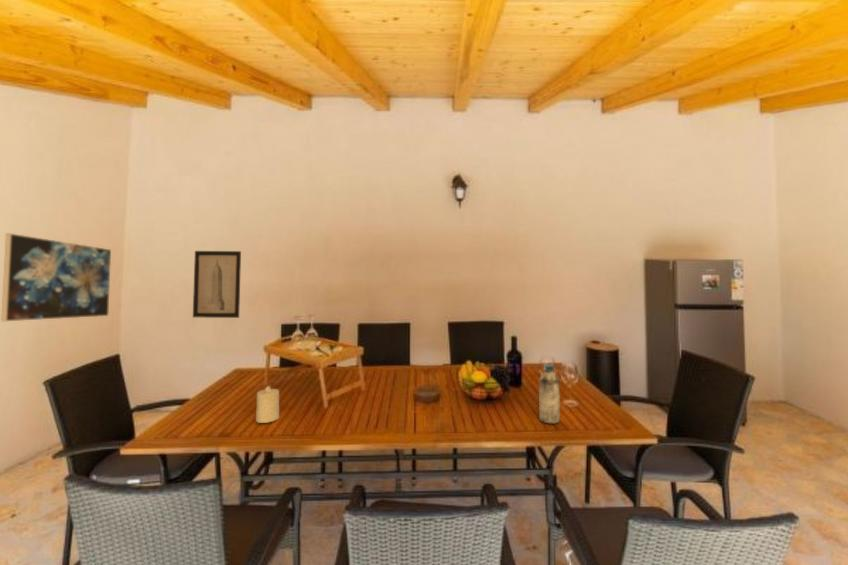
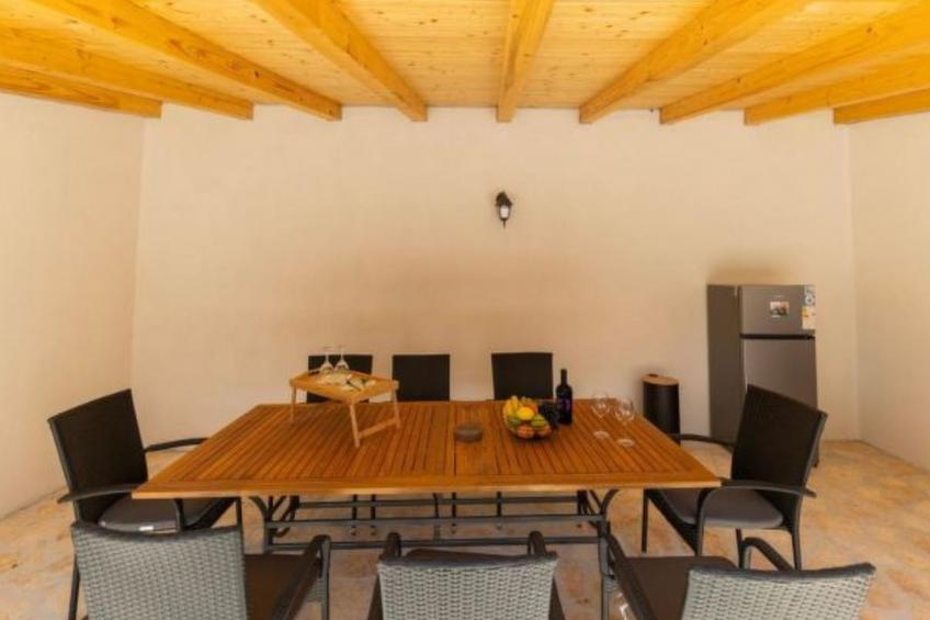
- wall art [192,250,242,319]
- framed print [0,232,112,322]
- water bottle [538,364,561,425]
- candle [255,385,280,424]
